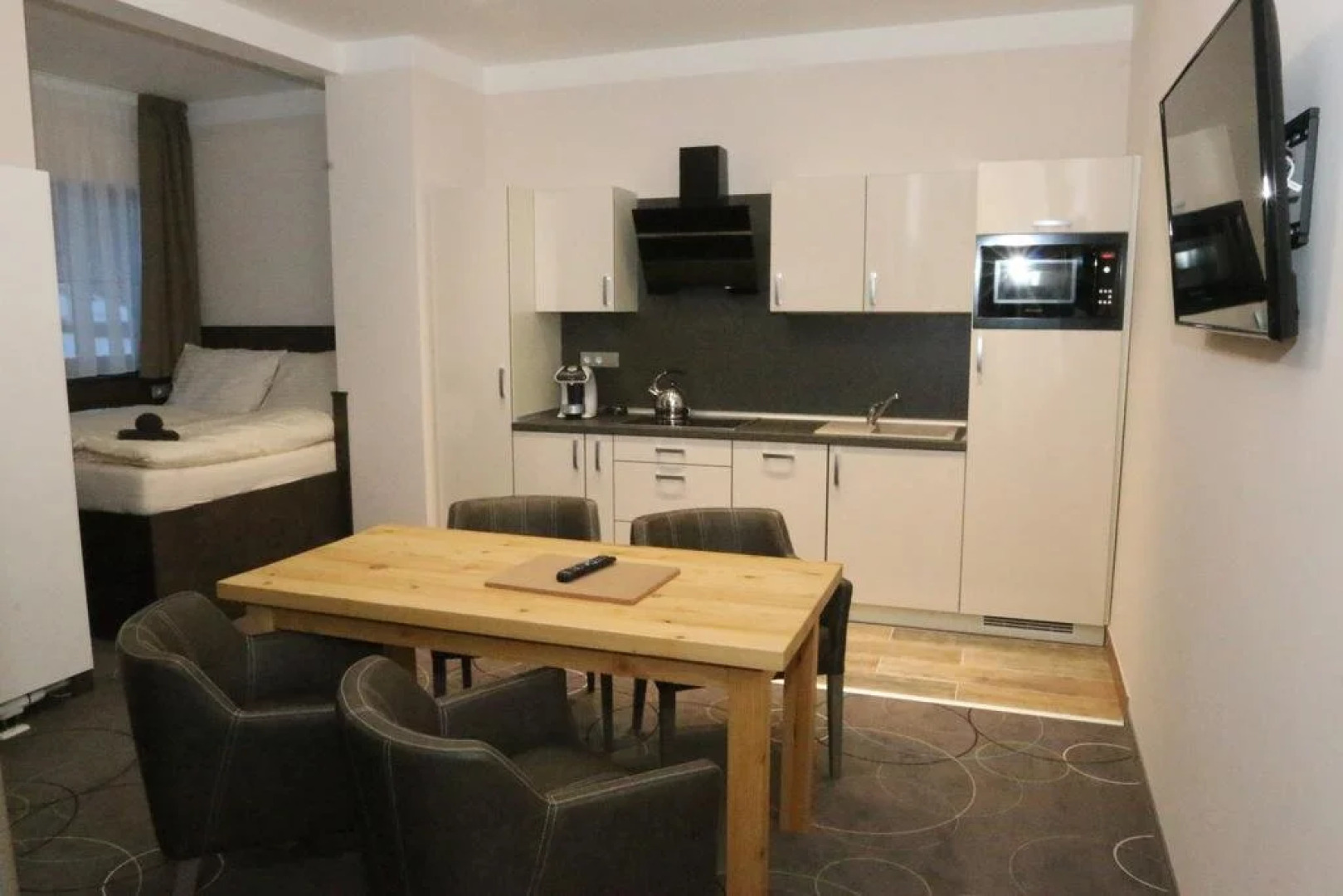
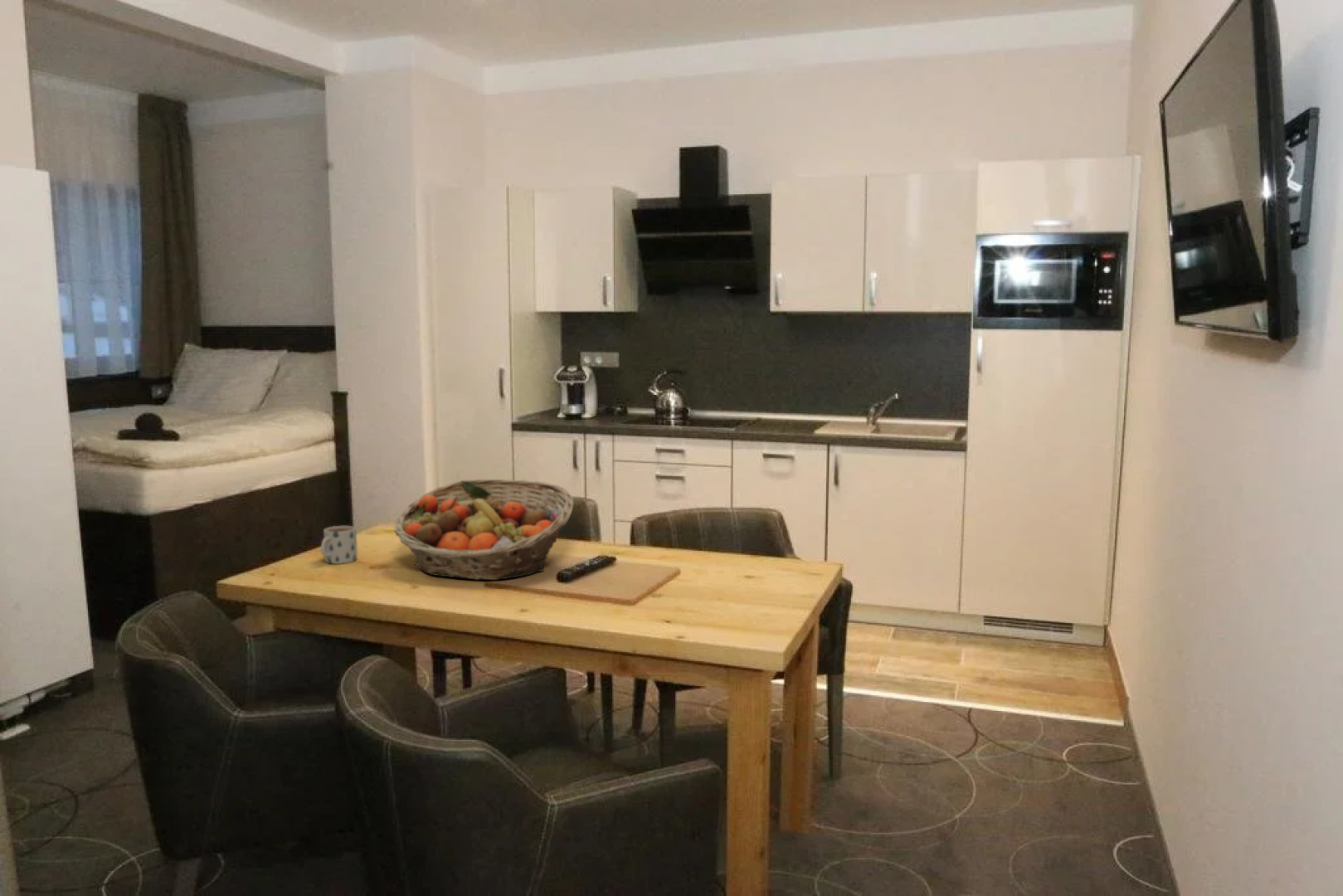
+ mug [320,525,358,565]
+ fruit basket [393,479,575,581]
